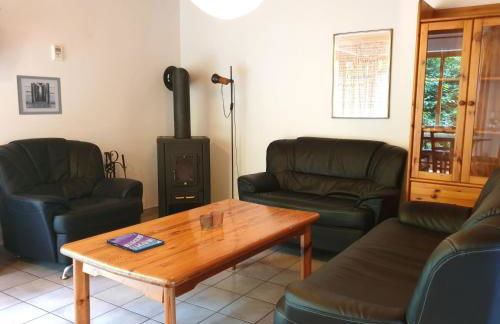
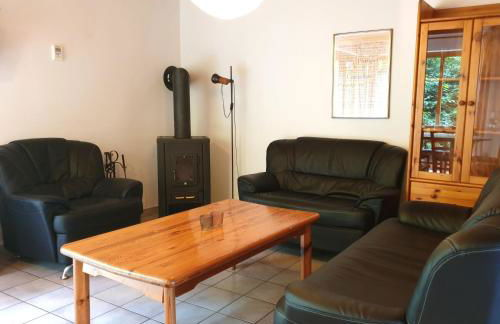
- wall art [16,74,63,116]
- video game case [106,231,165,254]
